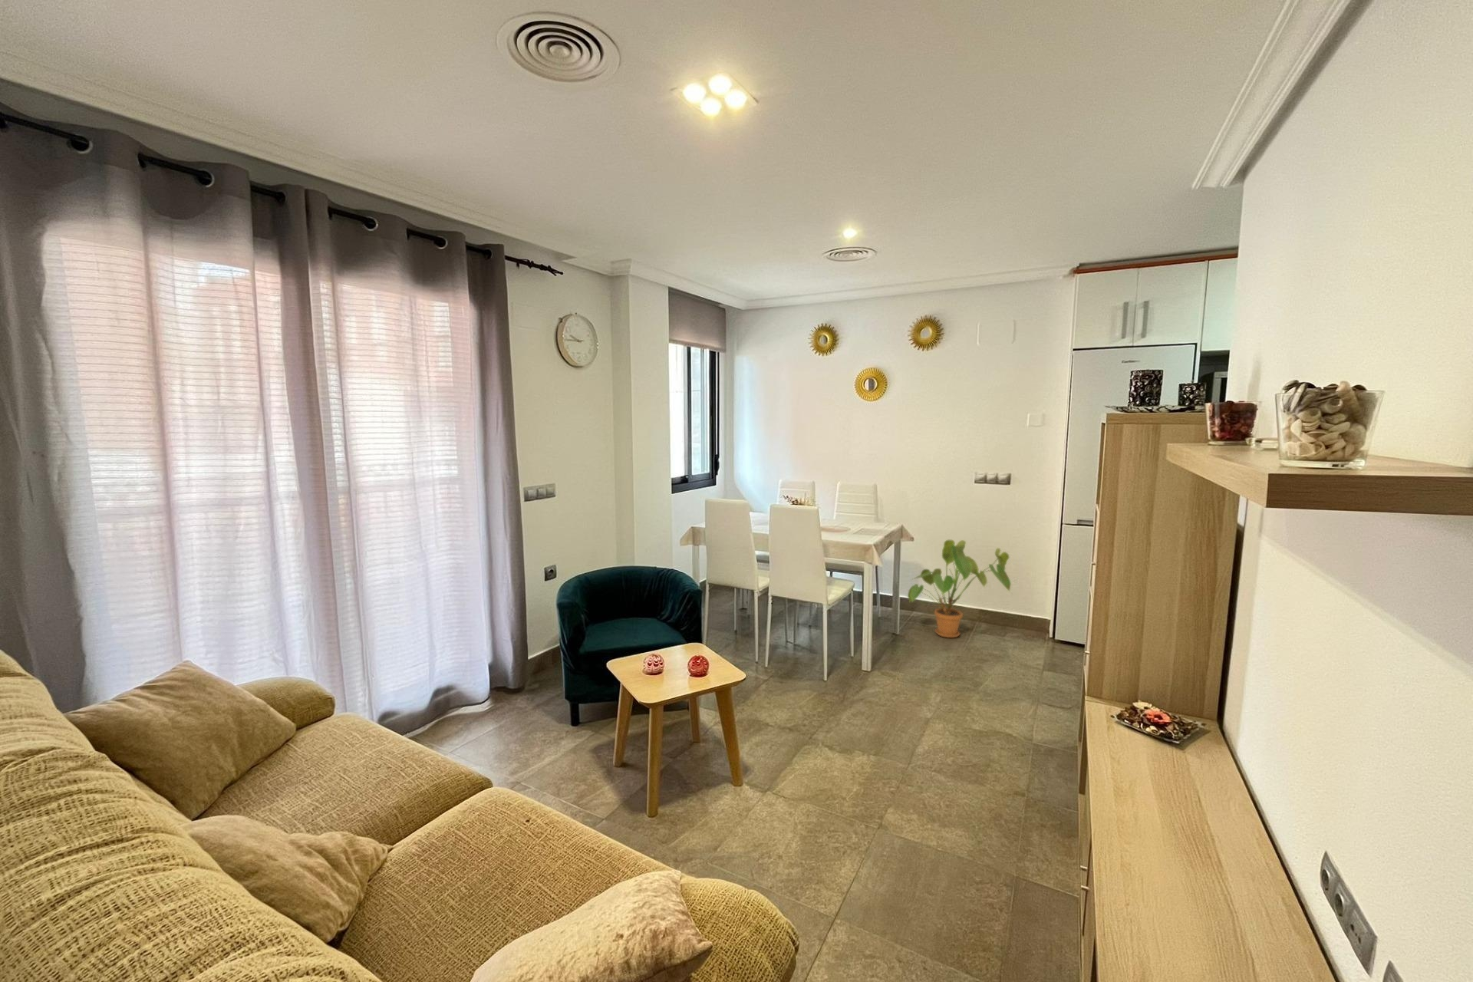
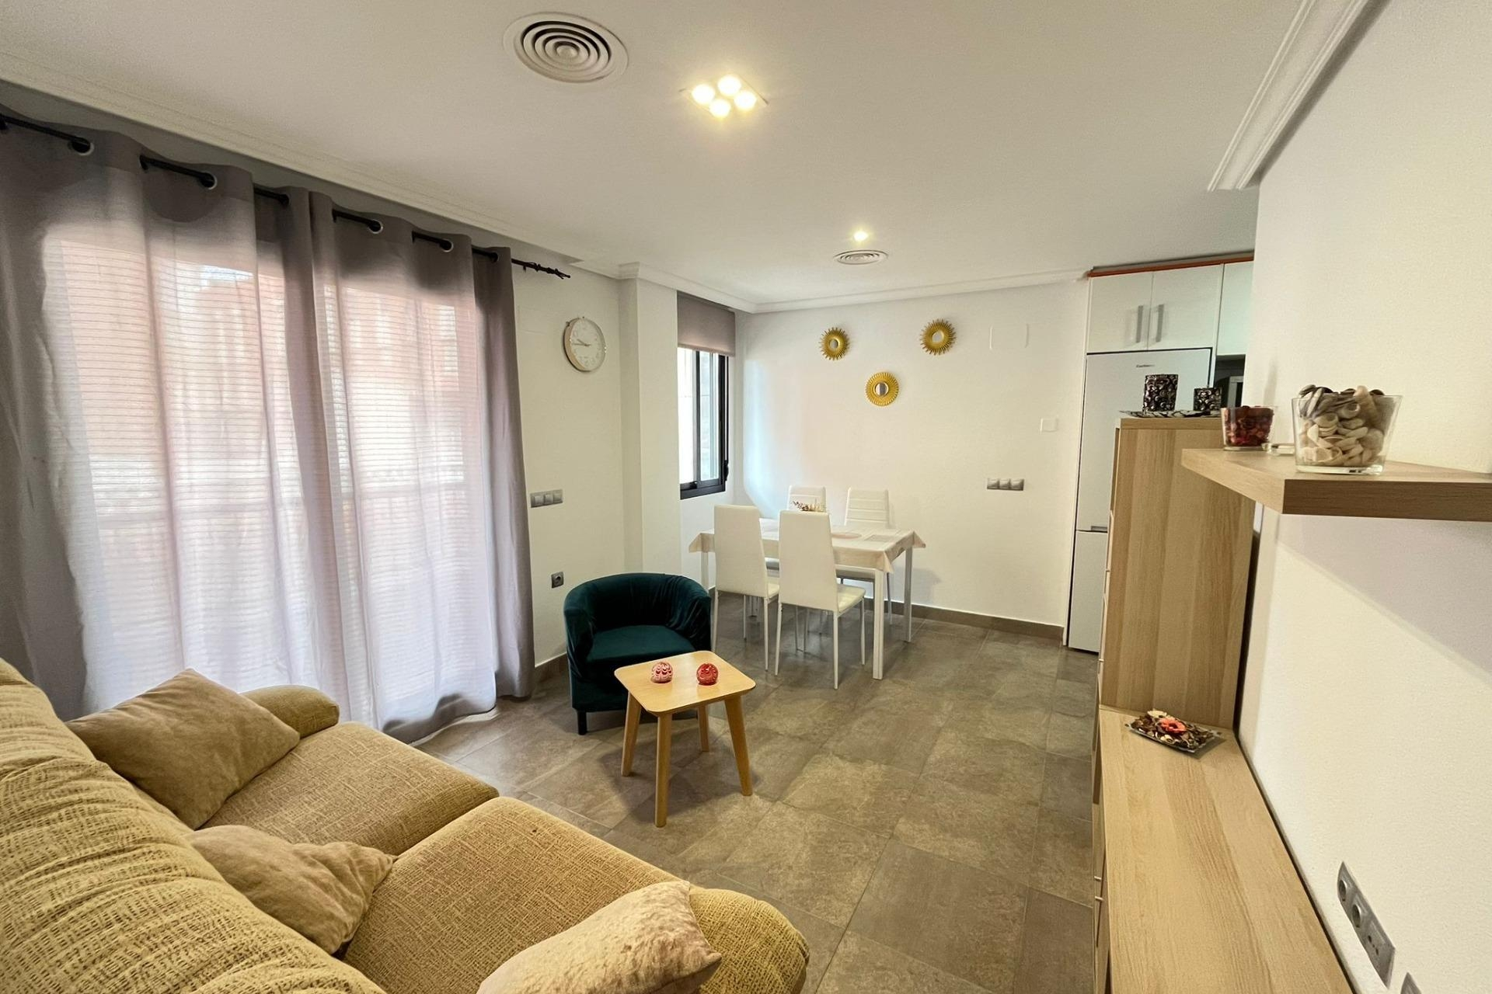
- house plant [906,539,1012,638]
